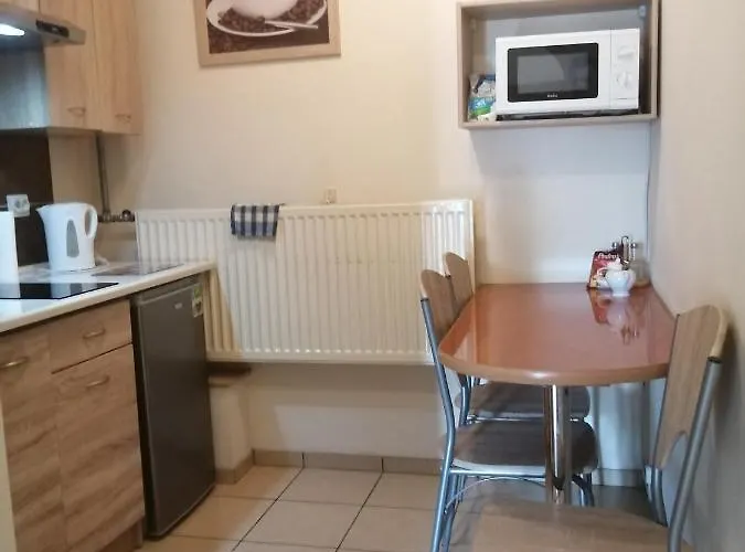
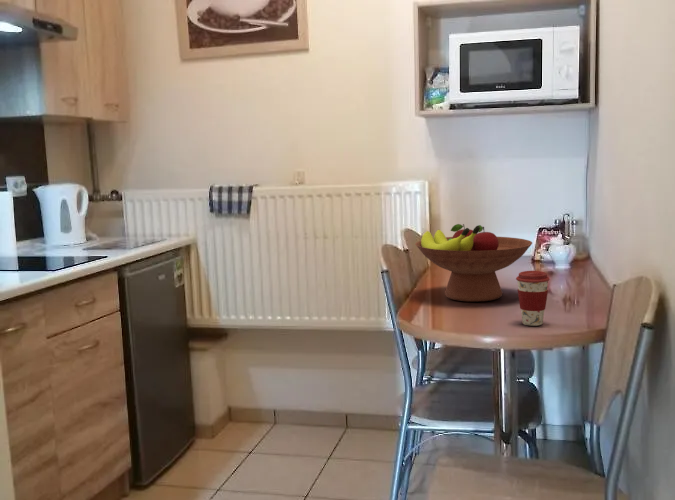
+ fruit bowl [415,223,533,303]
+ coffee cup [515,270,551,327]
